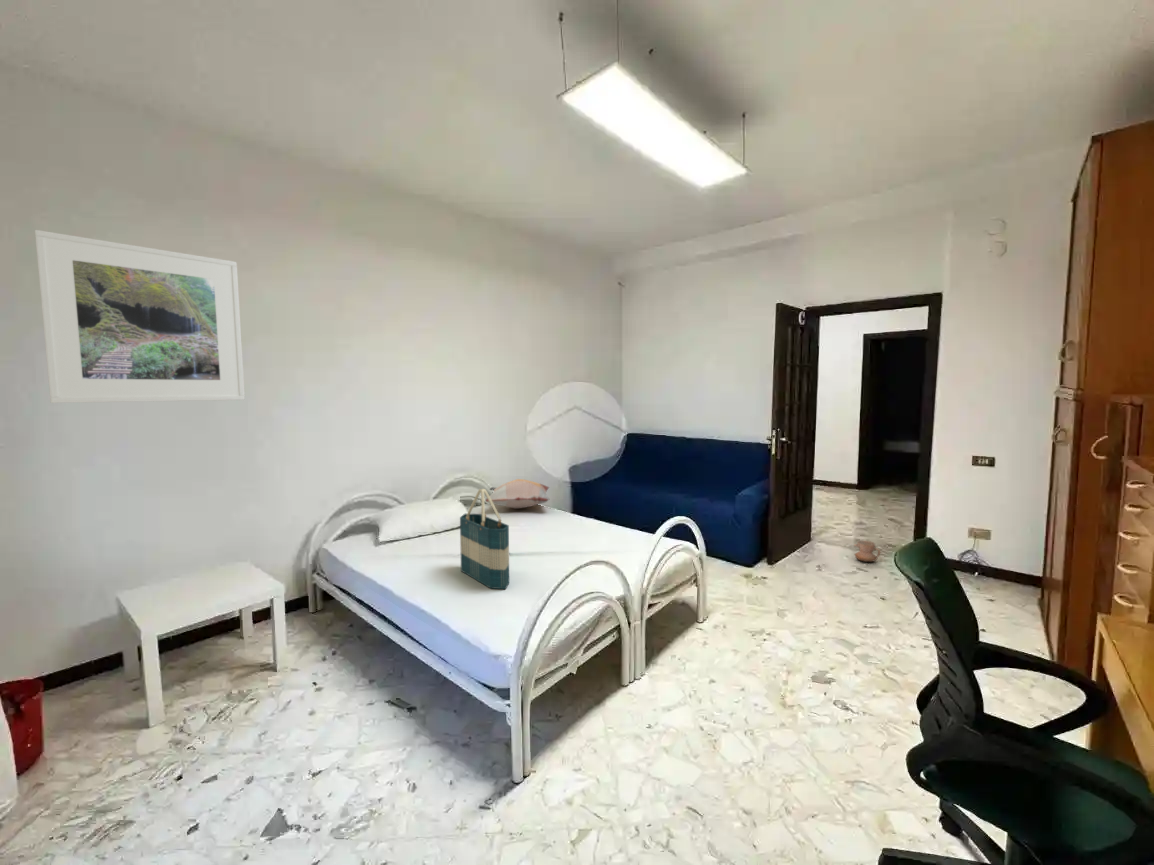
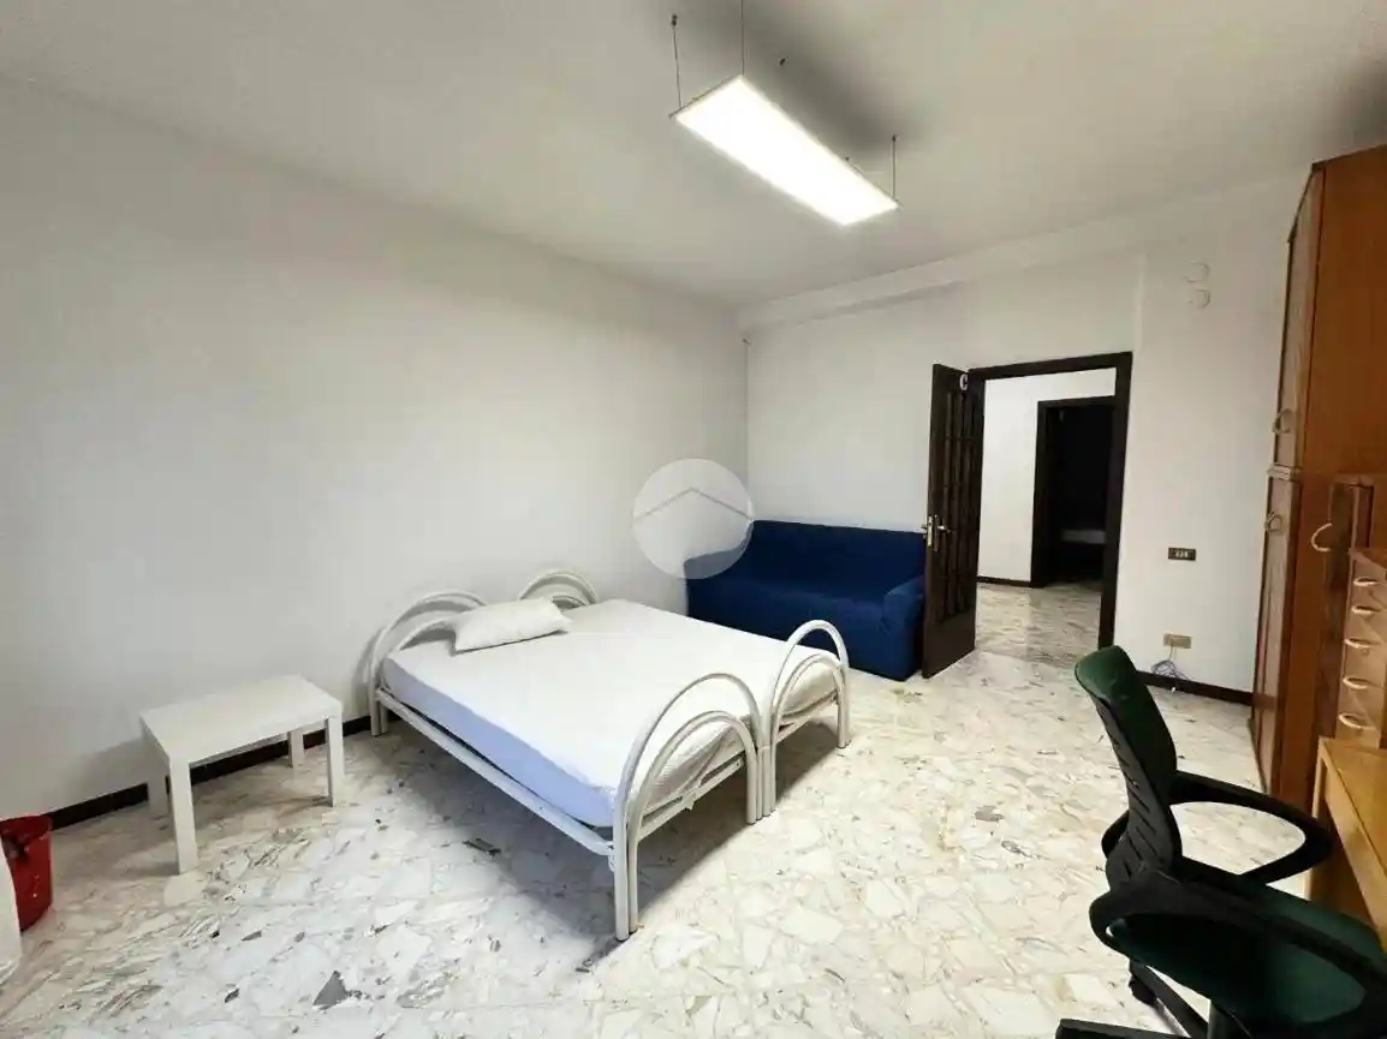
- decorative pillow [484,478,550,510]
- ceramic jug [853,539,881,563]
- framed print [34,229,246,404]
- tote bag [459,488,510,590]
